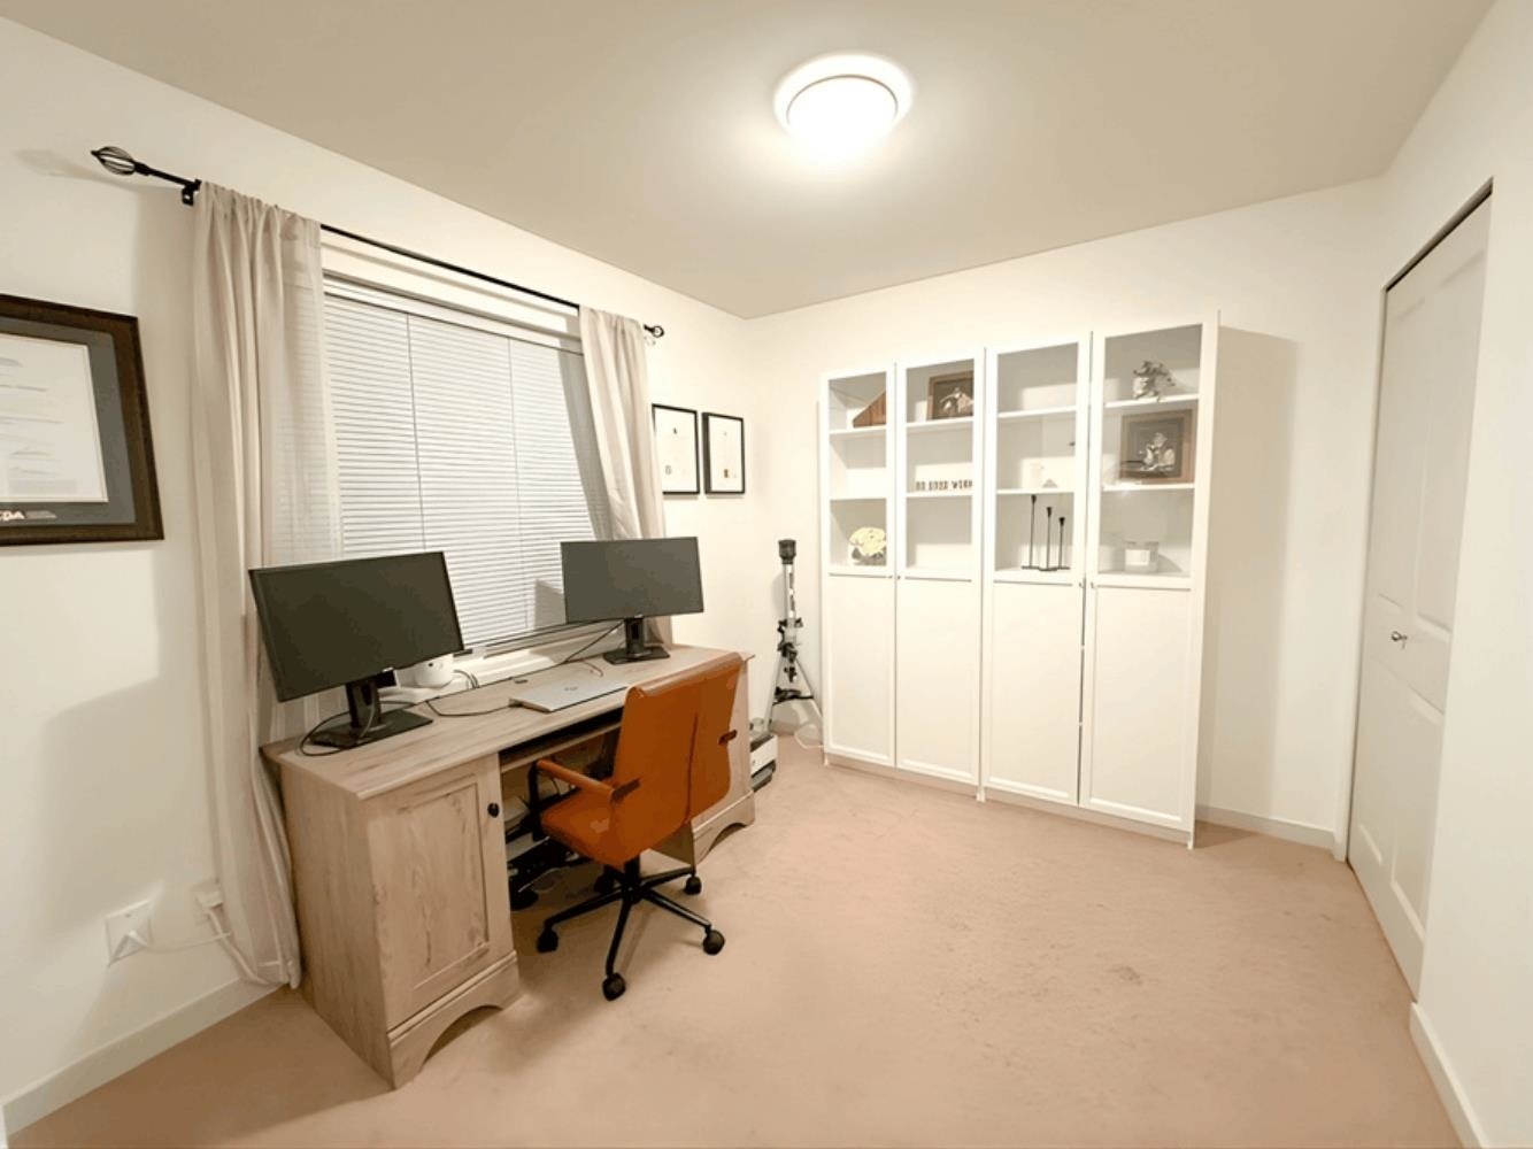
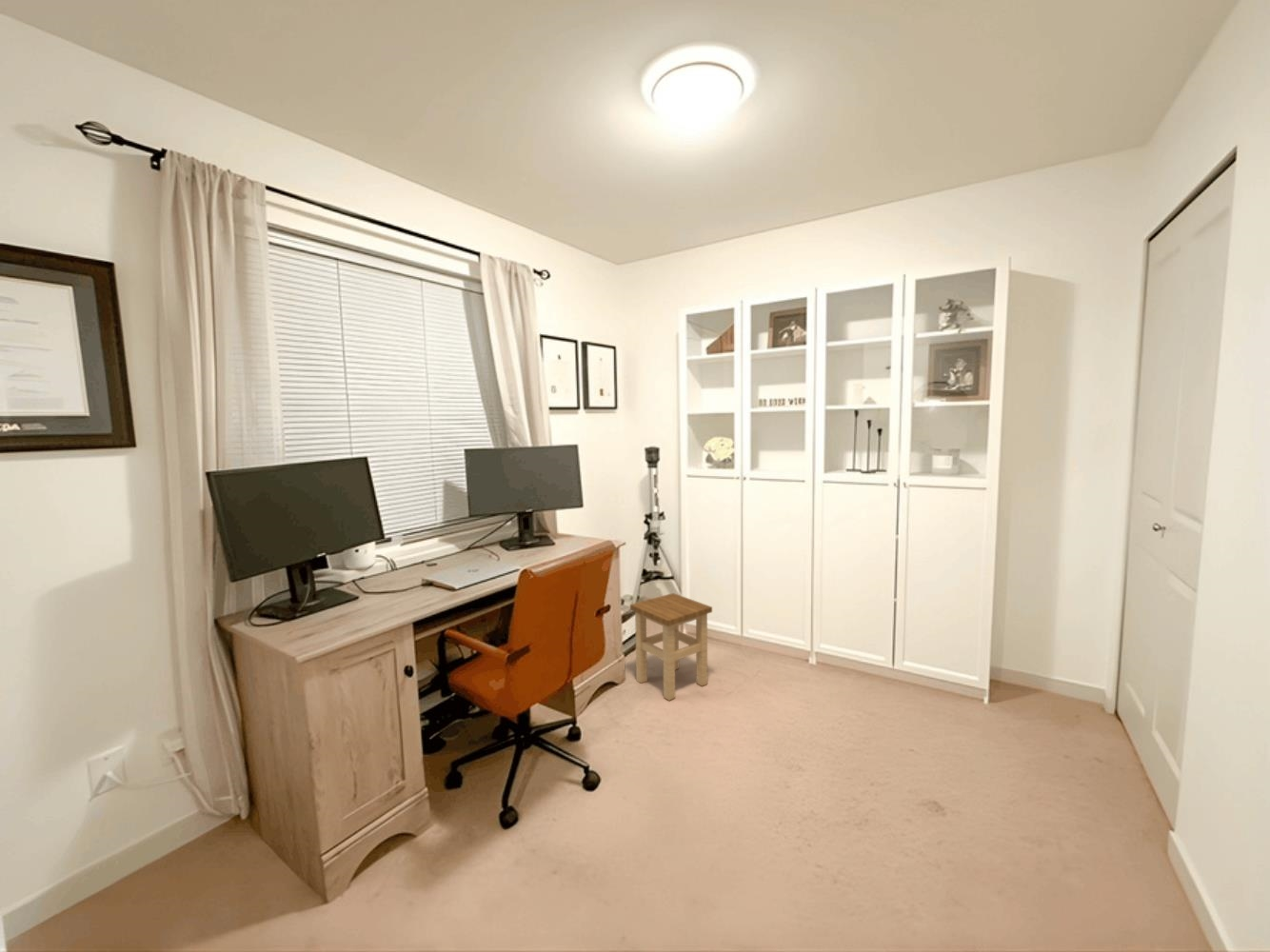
+ stool [629,592,713,702]
